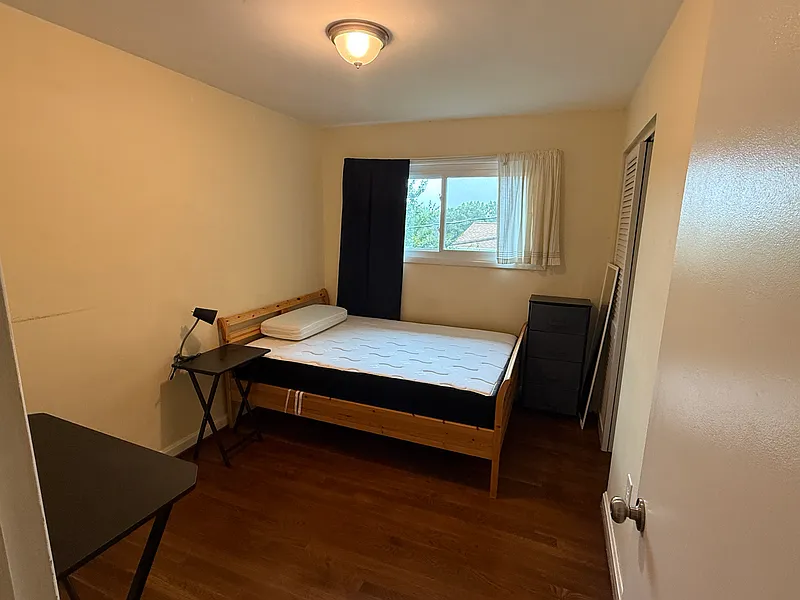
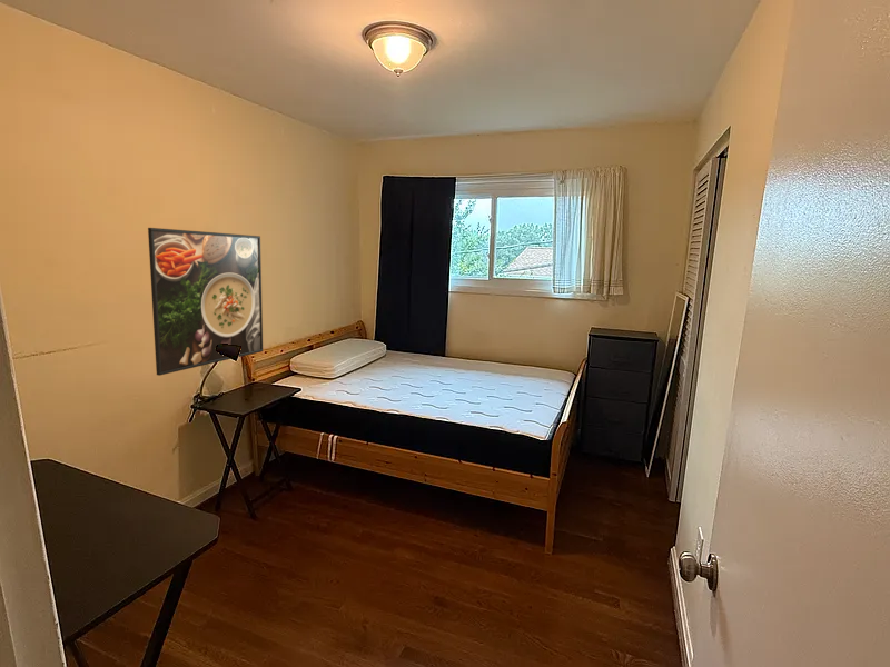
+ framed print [147,227,264,377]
